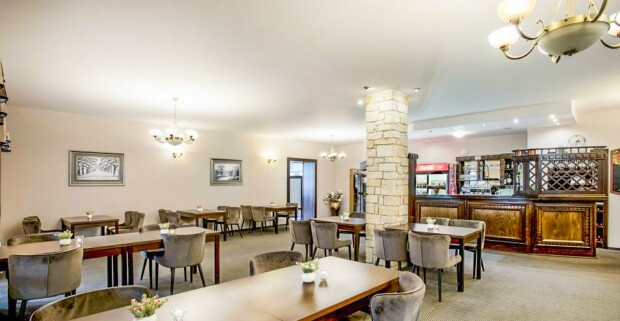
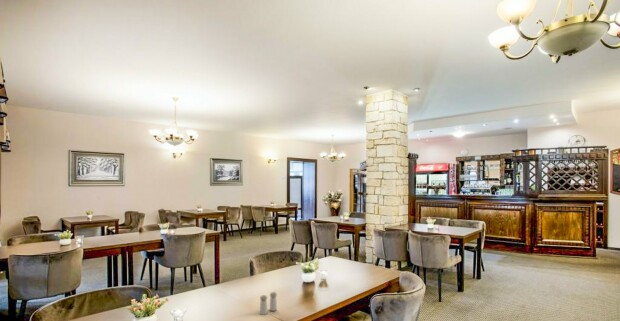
+ salt and pepper shaker [259,291,278,315]
